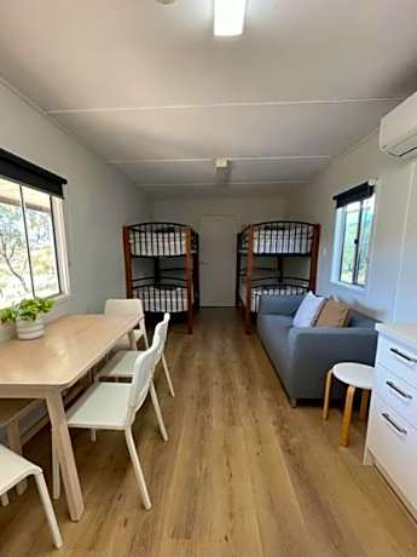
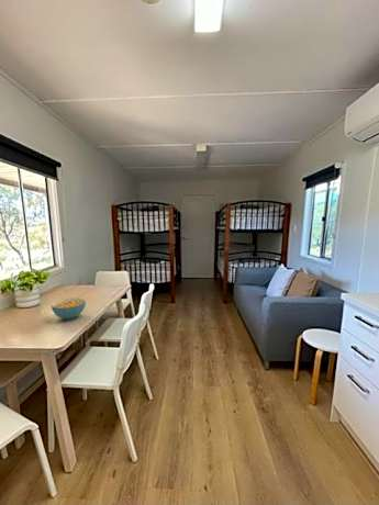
+ cereal bowl [49,296,87,321]
